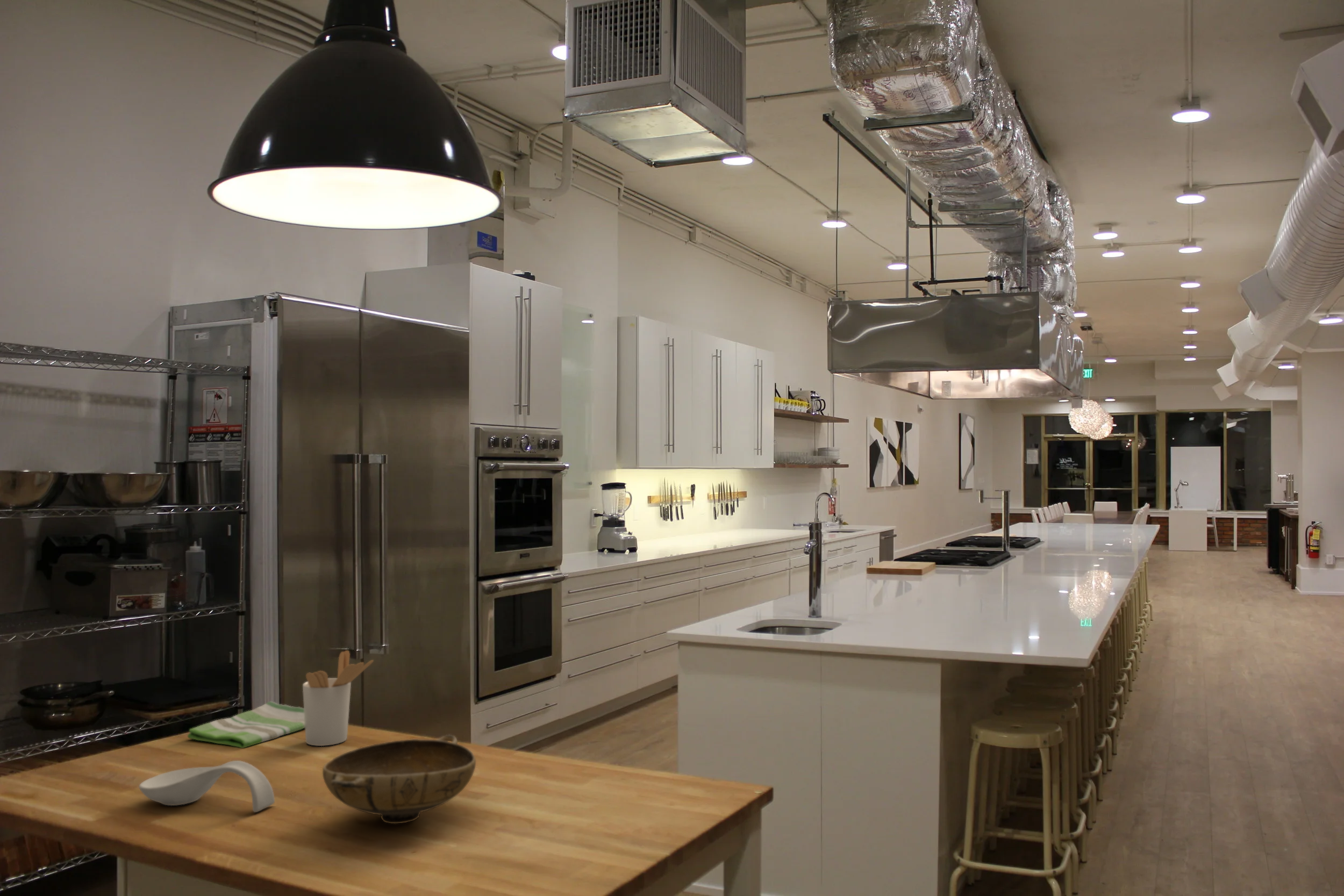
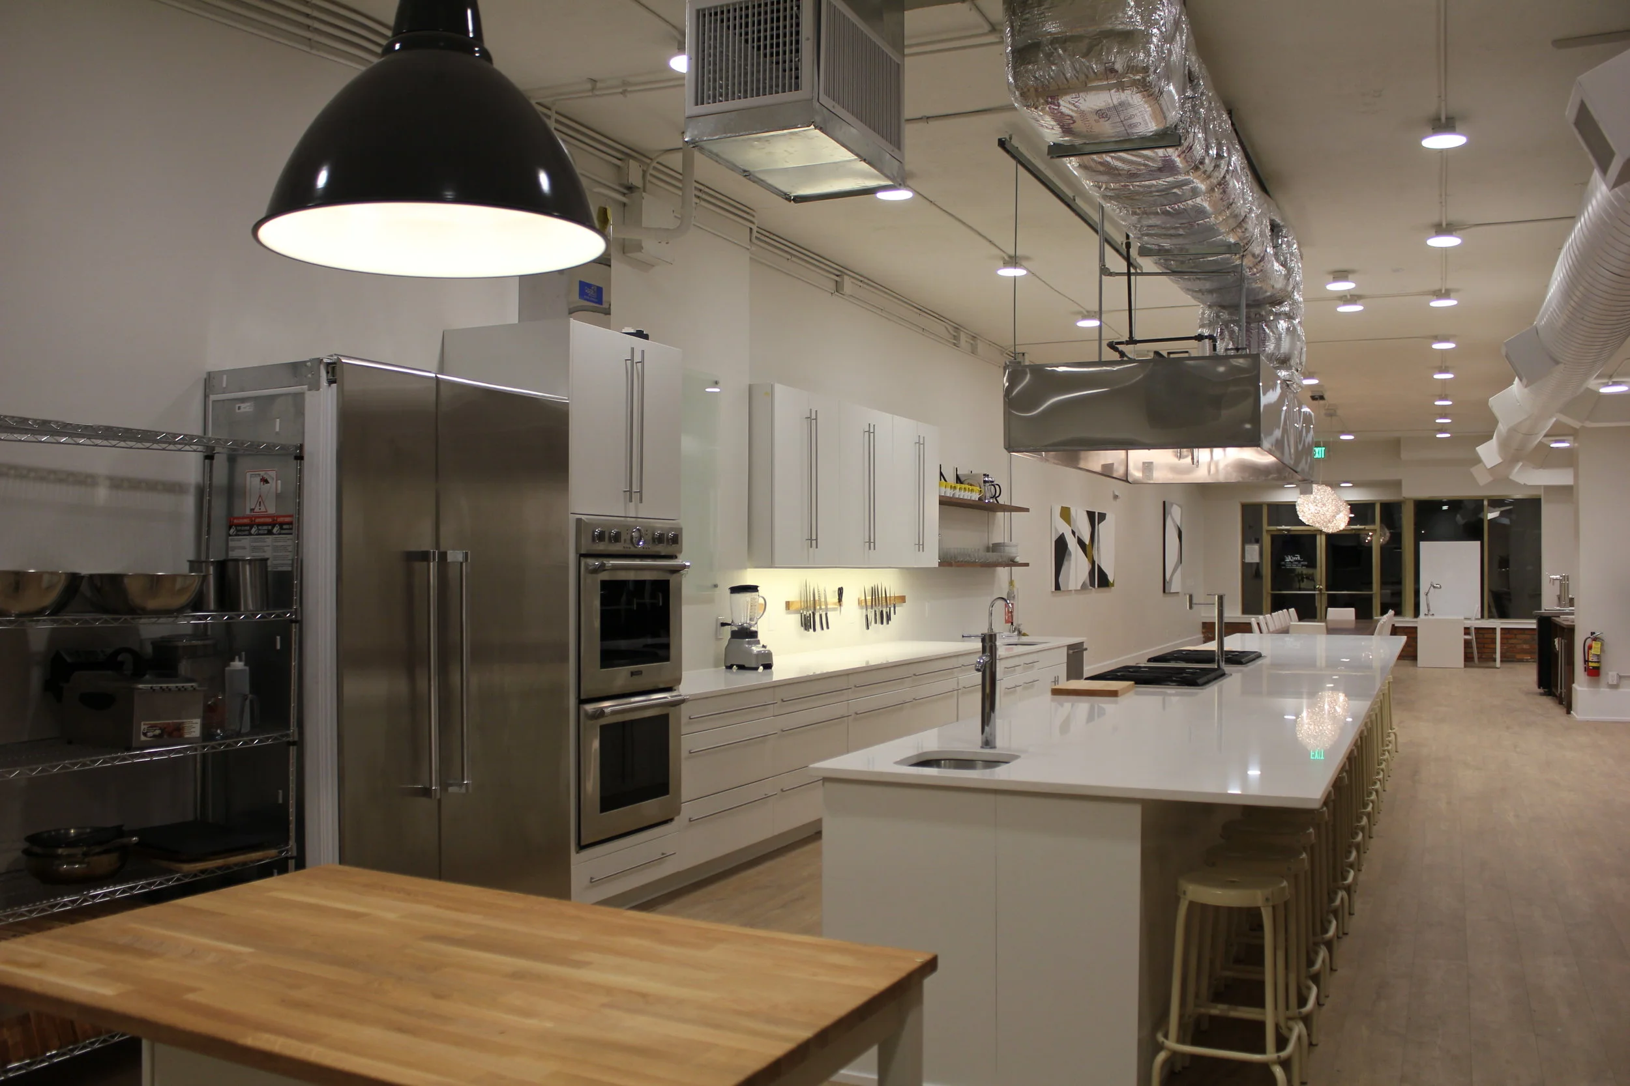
- spoon rest [138,760,275,813]
- utensil holder [302,650,374,747]
- bowl [322,734,476,825]
- dish towel [187,701,305,749]
